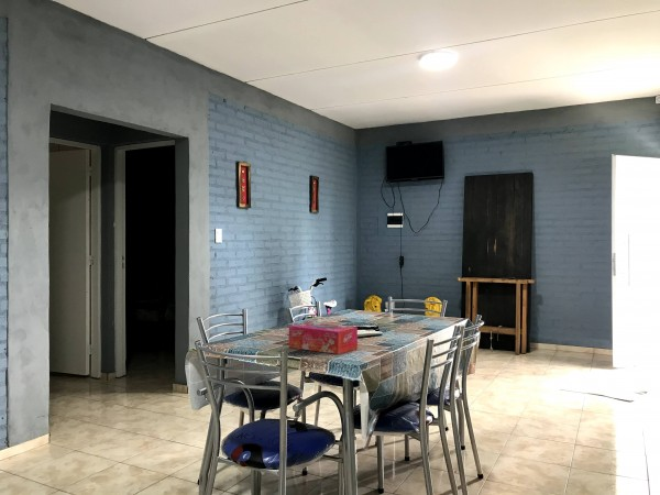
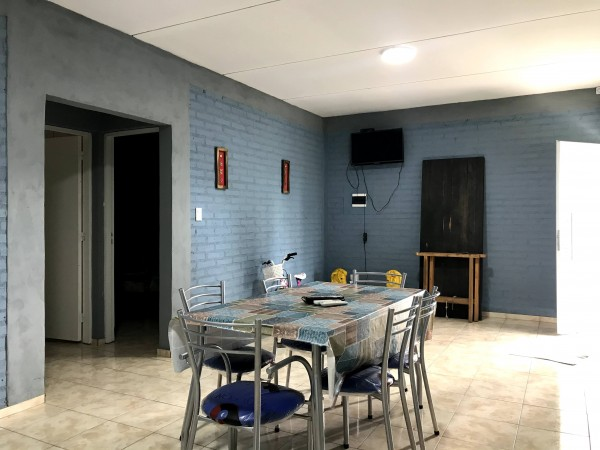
- tissue box [288,321,359,355]
